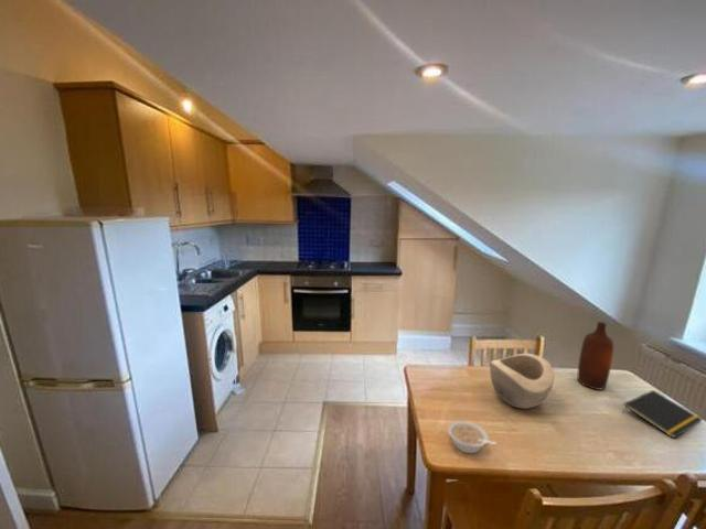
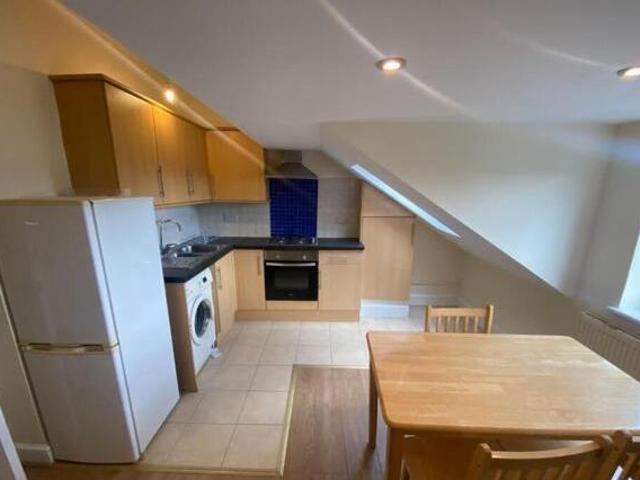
- notepad [621,389,704,440]
- decorative bowl [489,353,555,410]
- bottle [576,321,614,391]
- legume [447,420,498,454]
